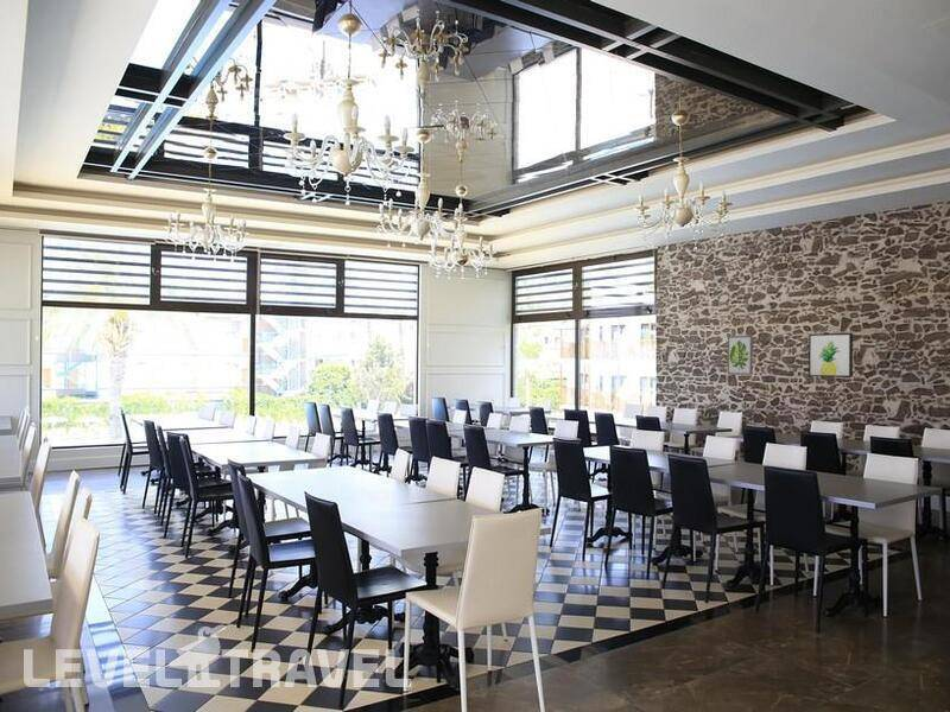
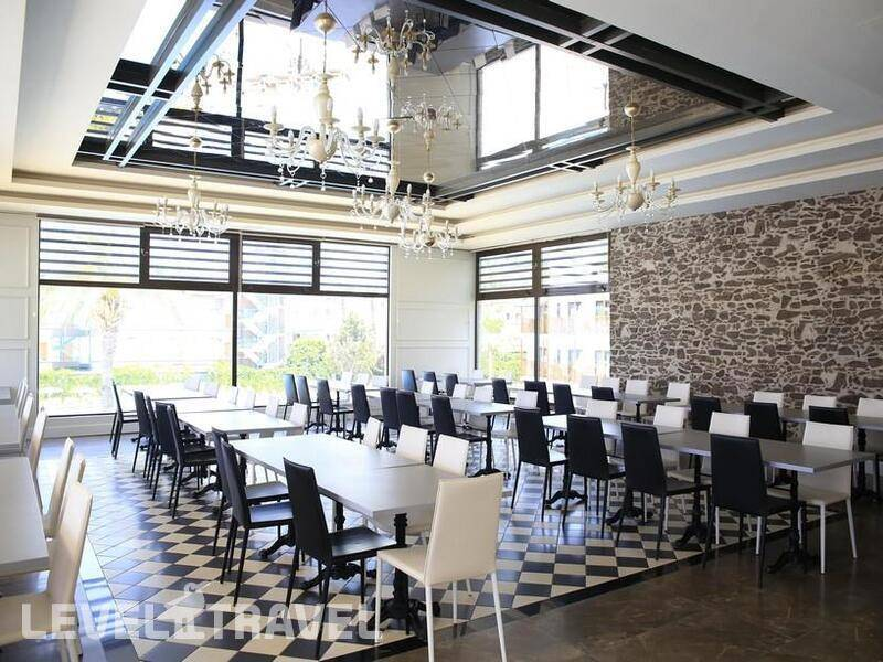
- wall art [808,332,854,379]
- wall art [727,335,754,376]
